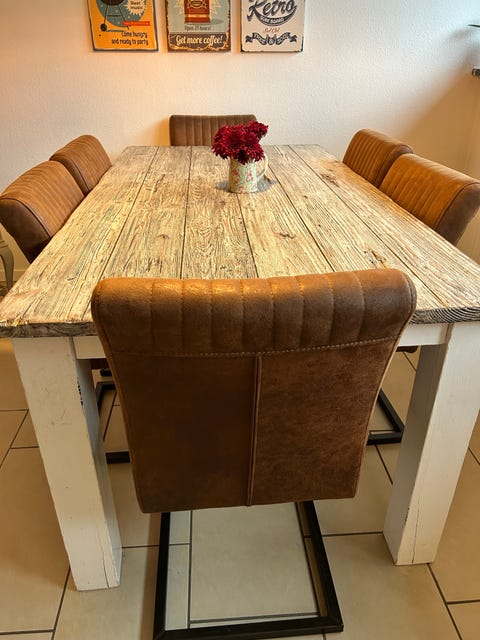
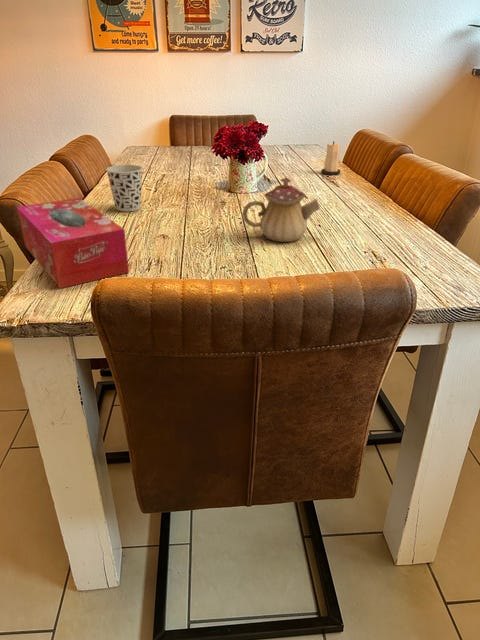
+ tissue box [16,197,130,289]
+ teapot [241,177,321,243]
+ cup [105,164,144,212]
+ candle [320,140,341,176]
